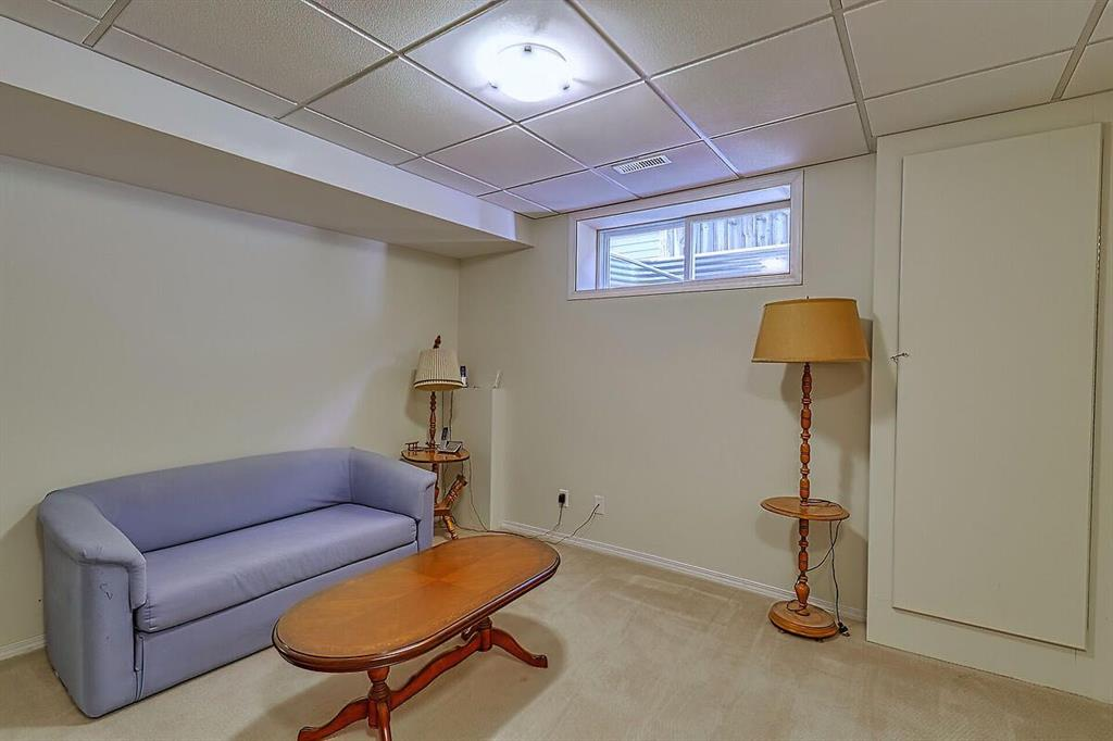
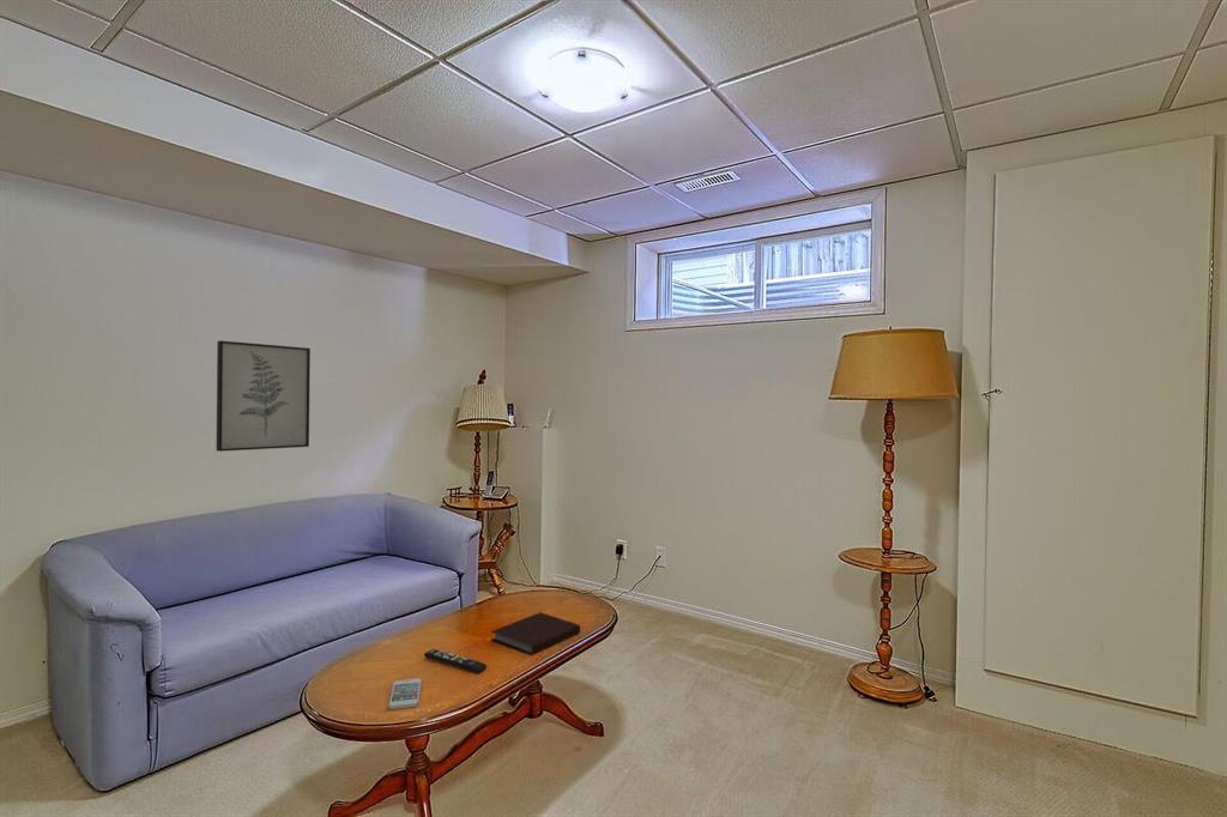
+ smartphone [387,678,422,710]
+ remote control [423,648,488,676]
+ wall art [216,339,312,453]
+ notebook [490,611,581,656]
